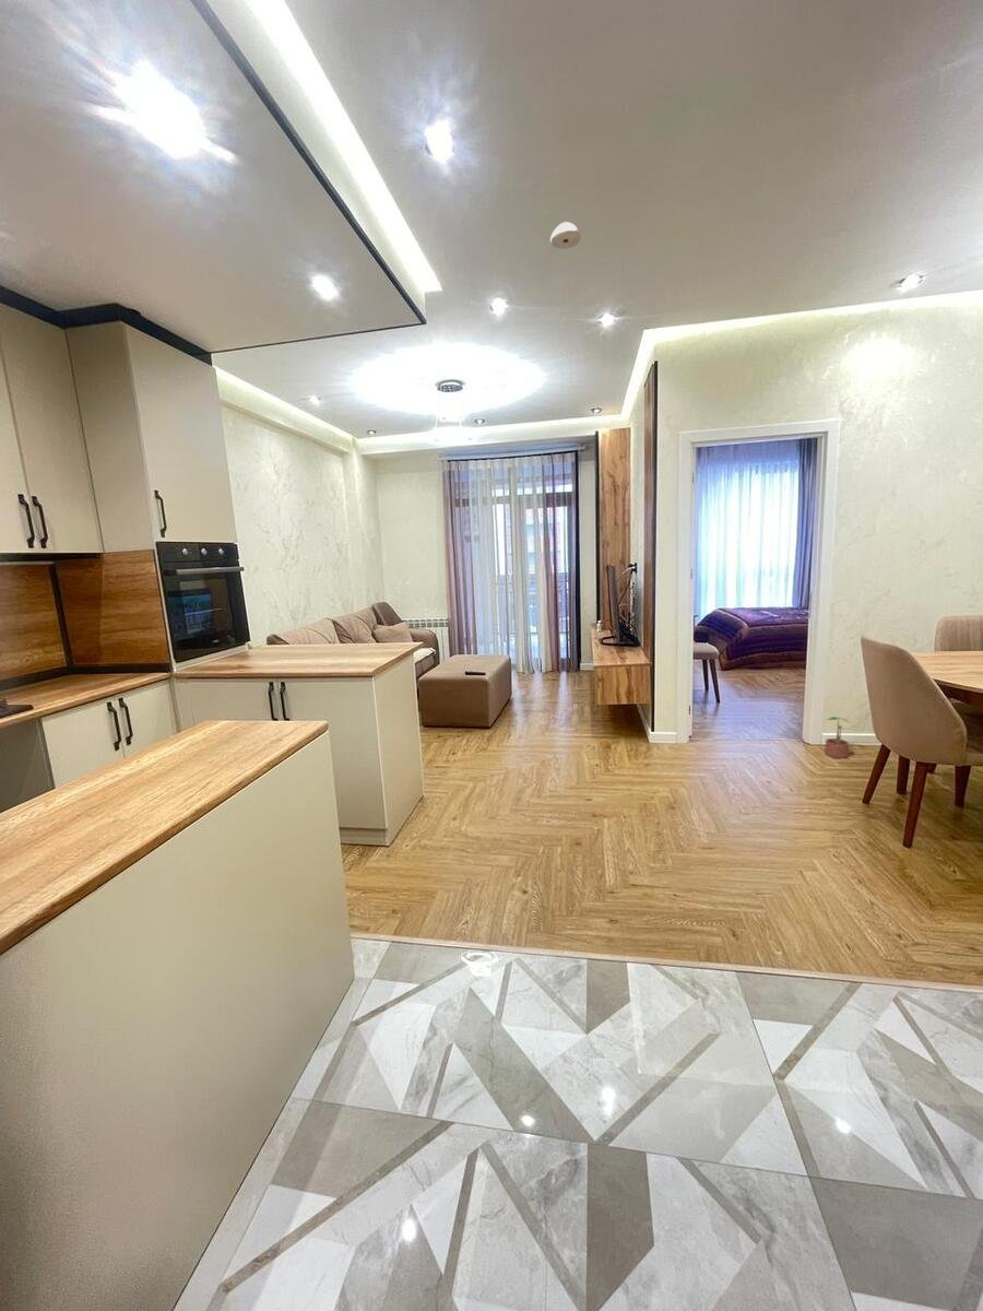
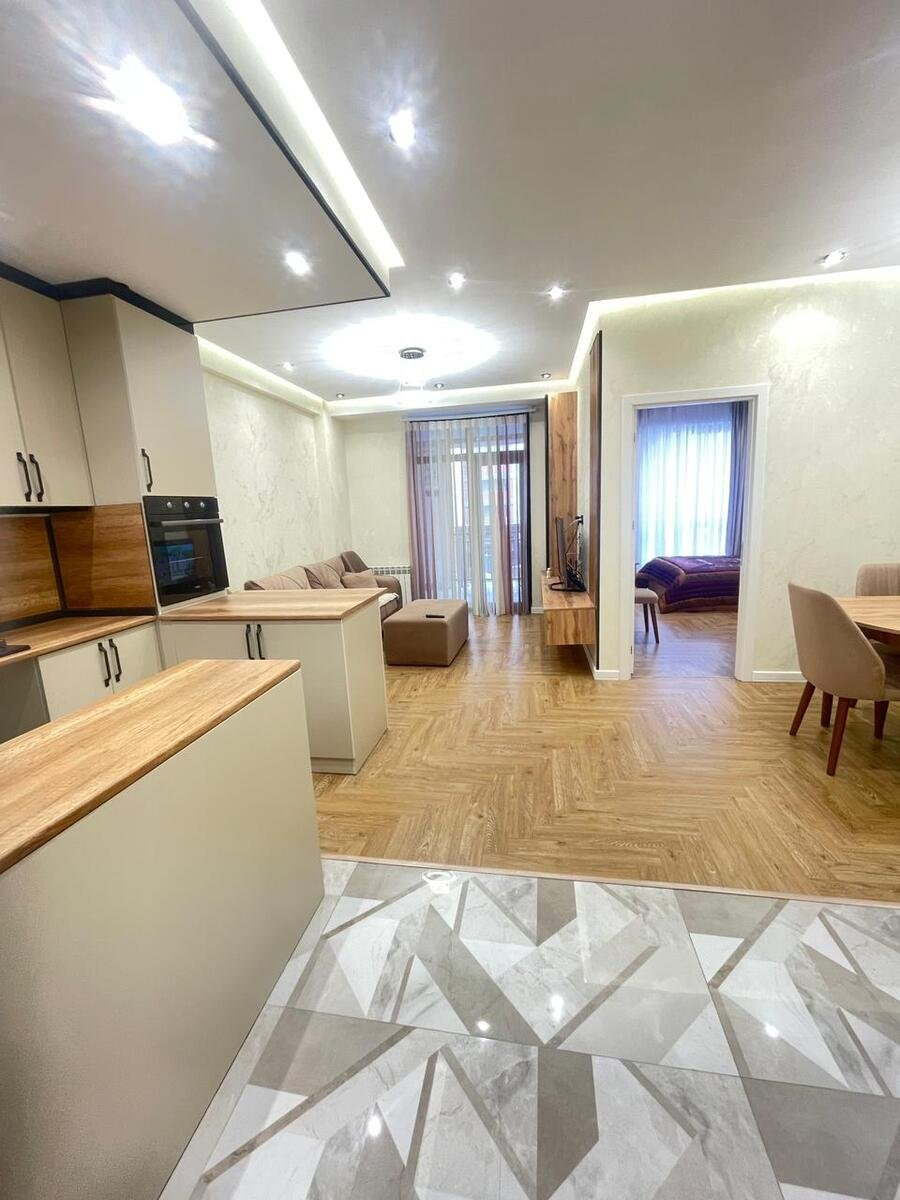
- potted plant [824,716,852,759]
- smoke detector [549,221,582,250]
